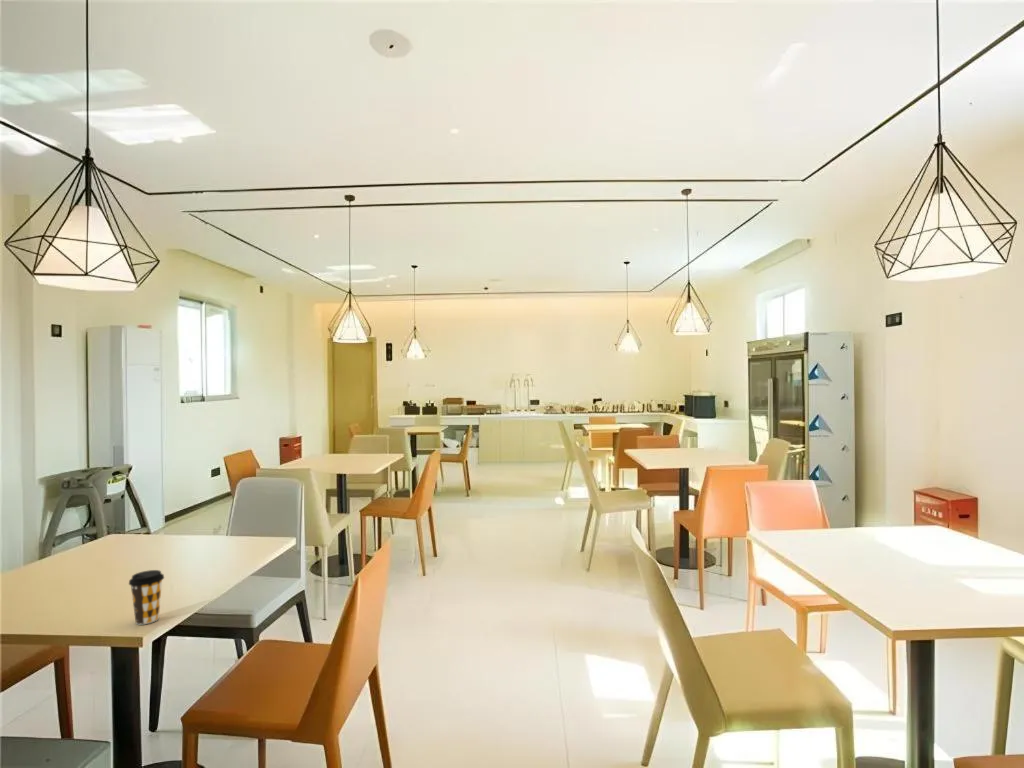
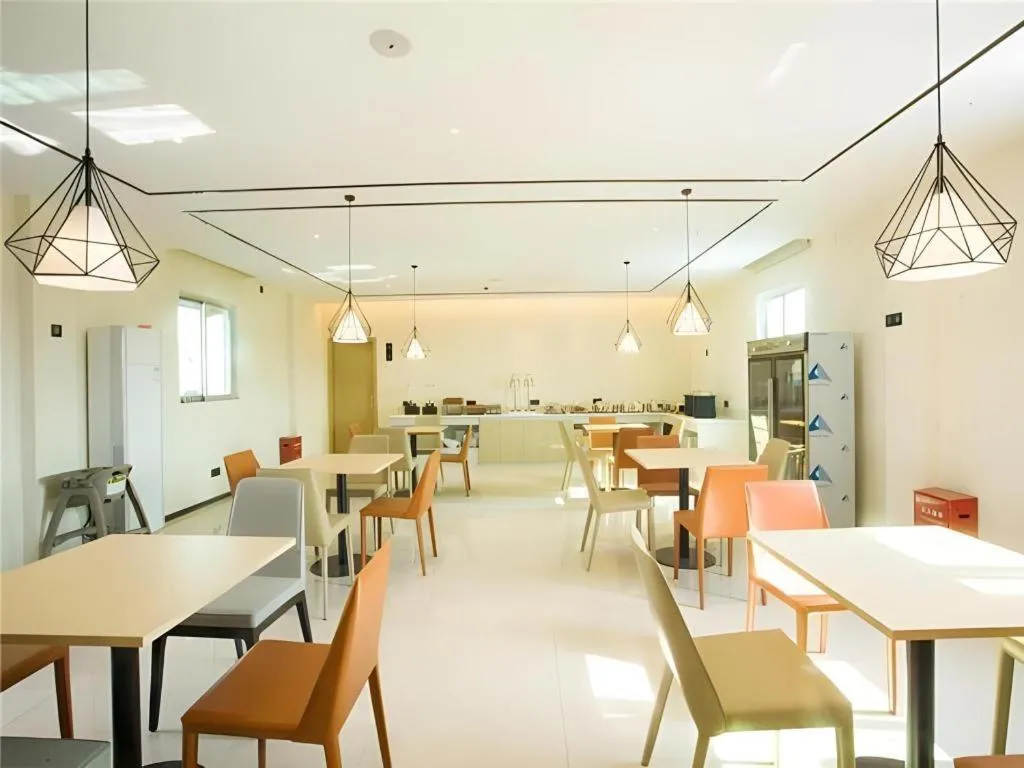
- coffee cup [128,569,165,625]
